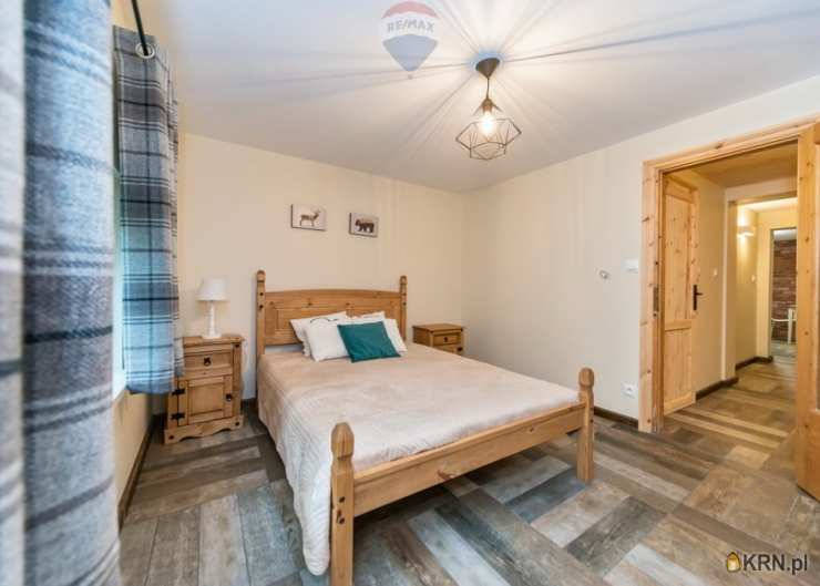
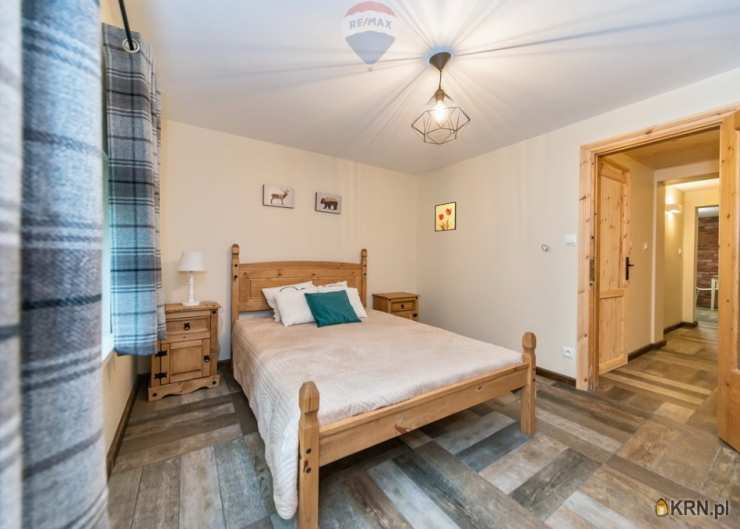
+ wall art [434,201,457,233]
